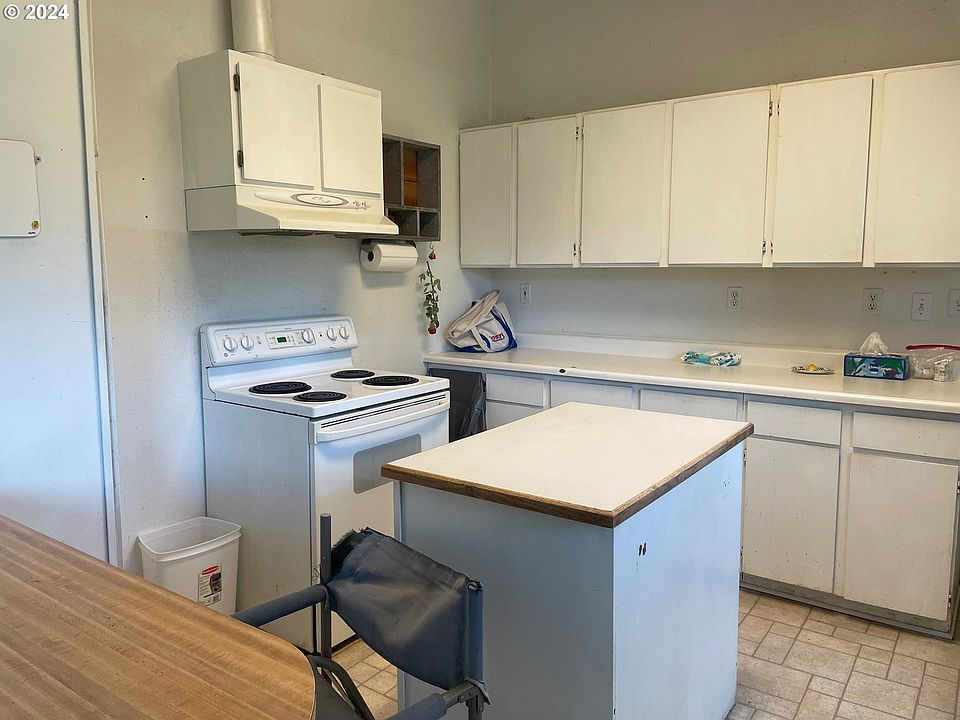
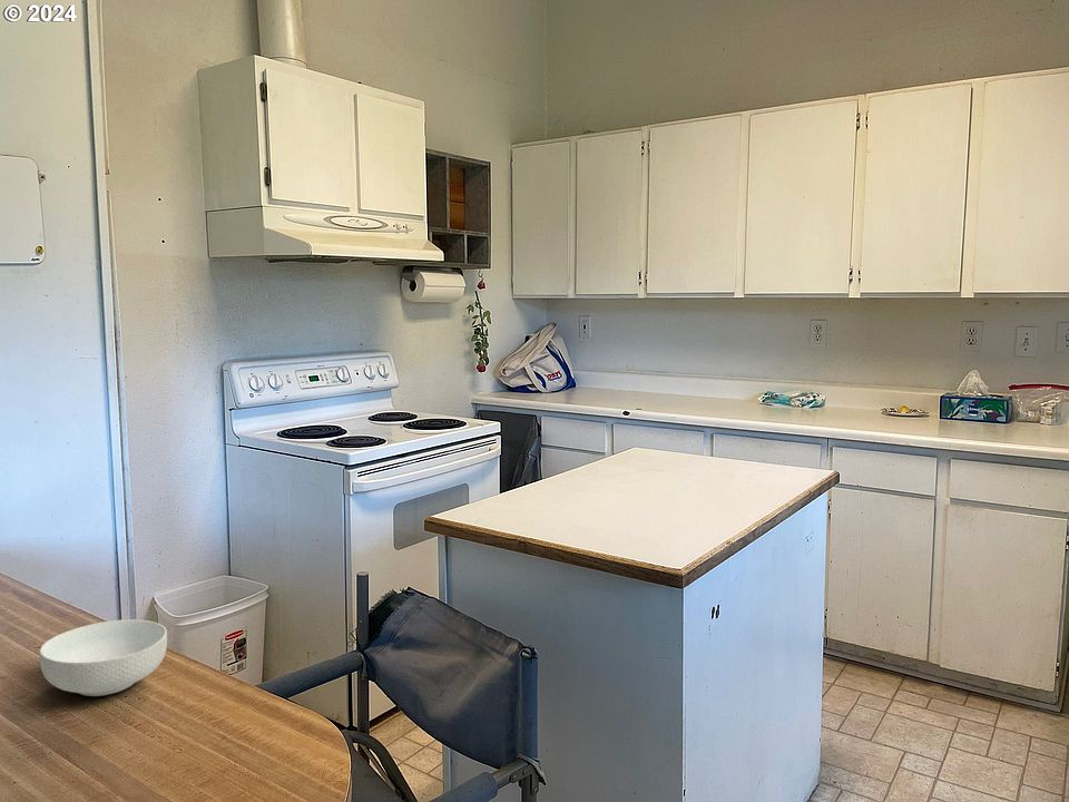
+ cereal bowl [38,618,168,697]
